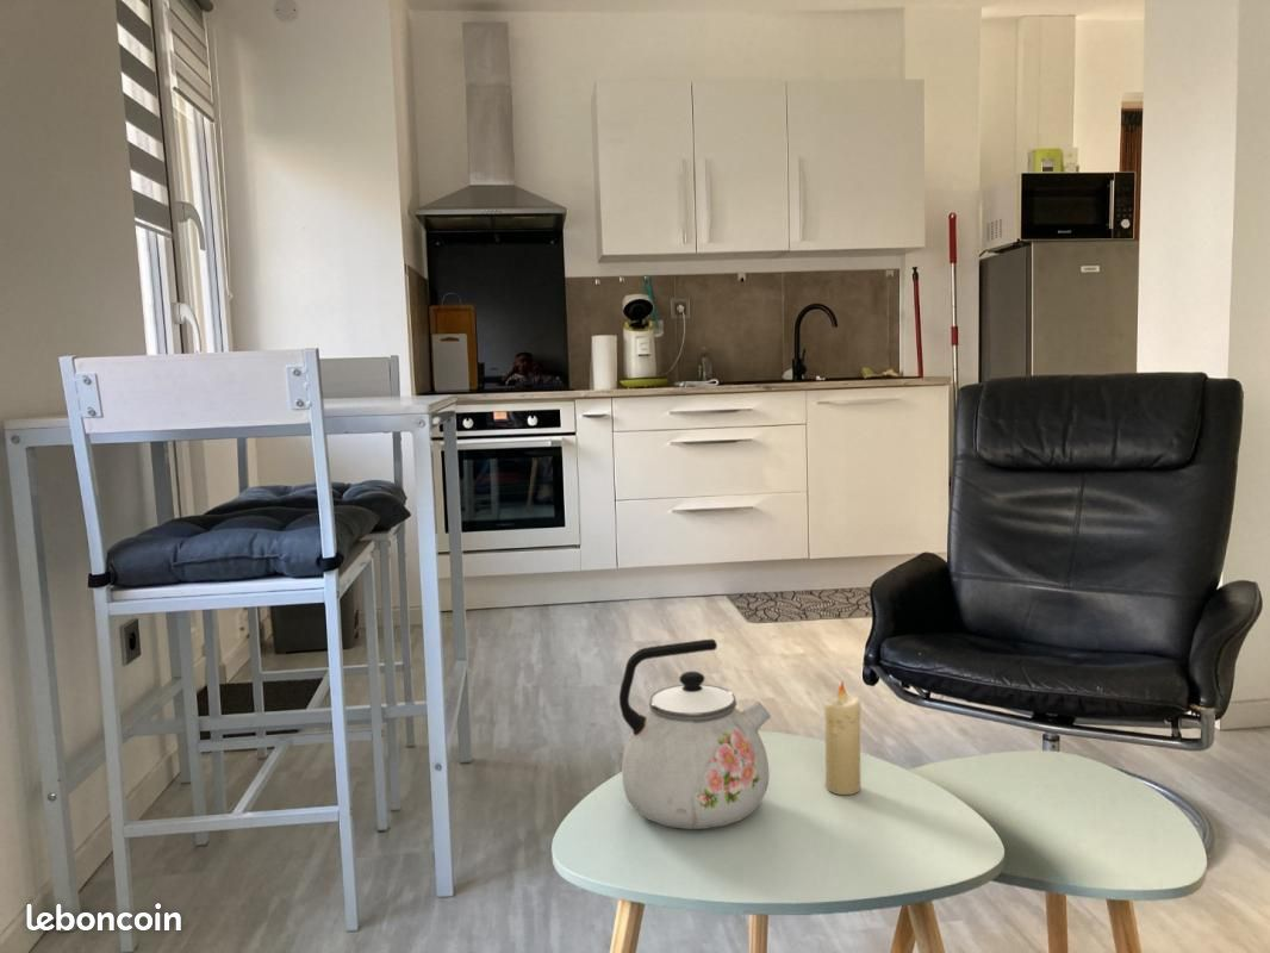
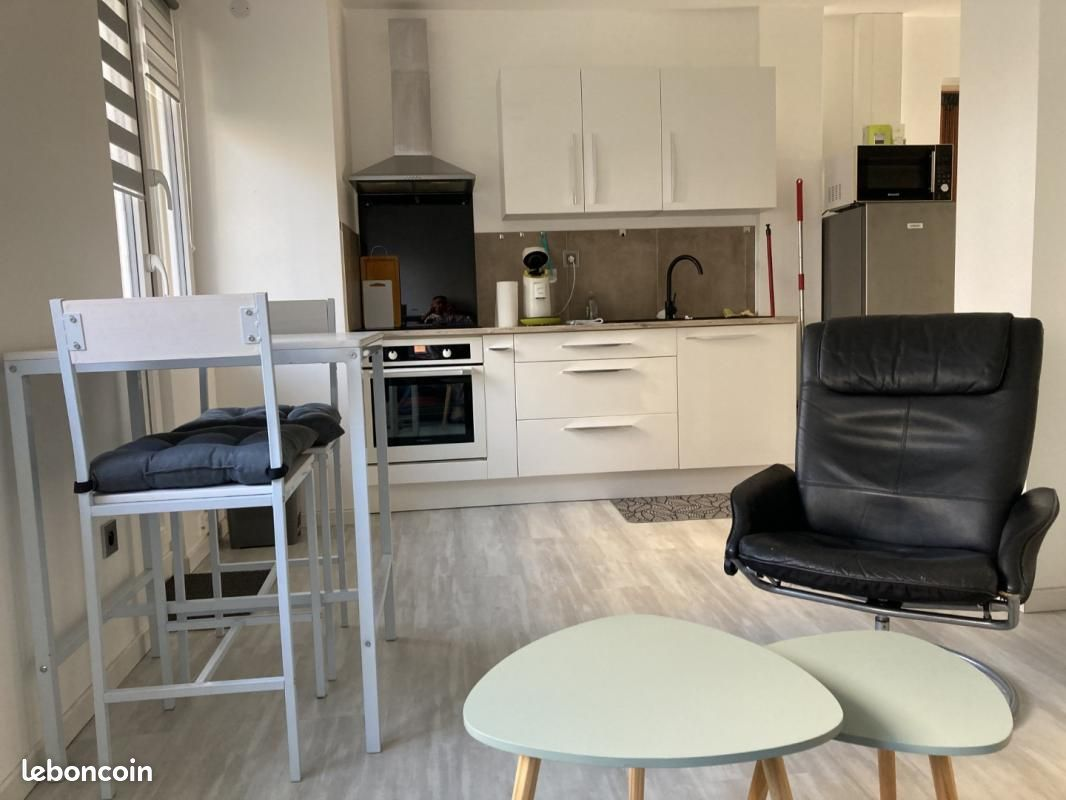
- kettle [618,639,772,830]
- candle [823,680,863,796]
